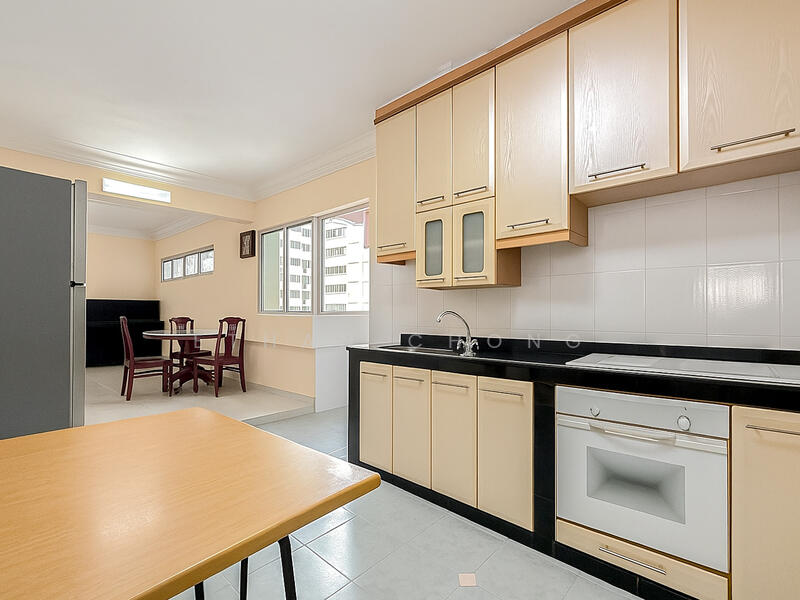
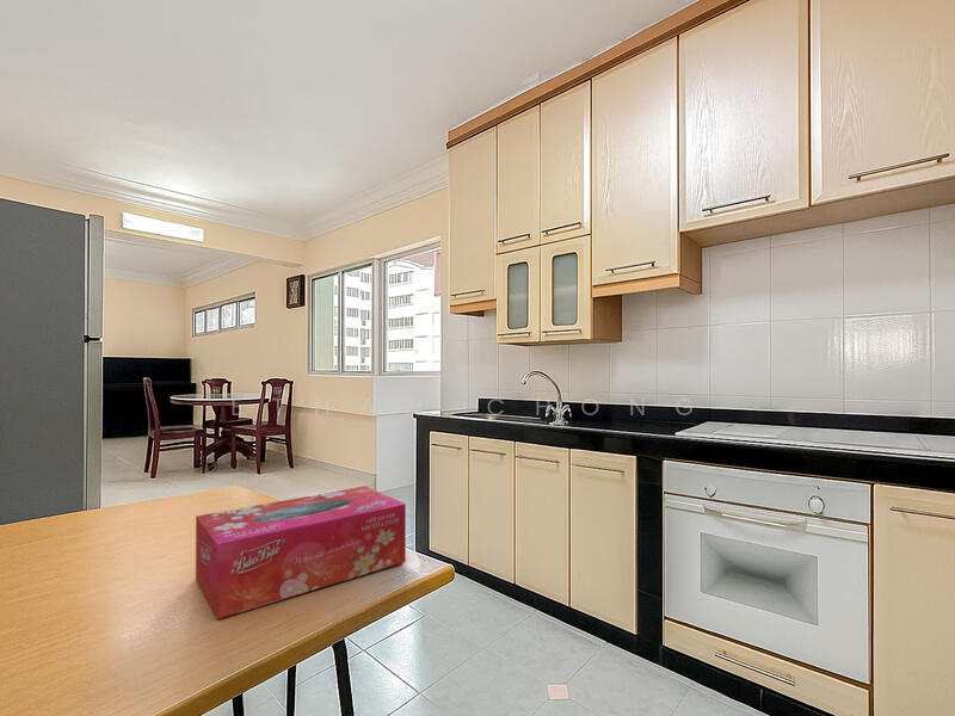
+ tissue box [195,486,407,621]
